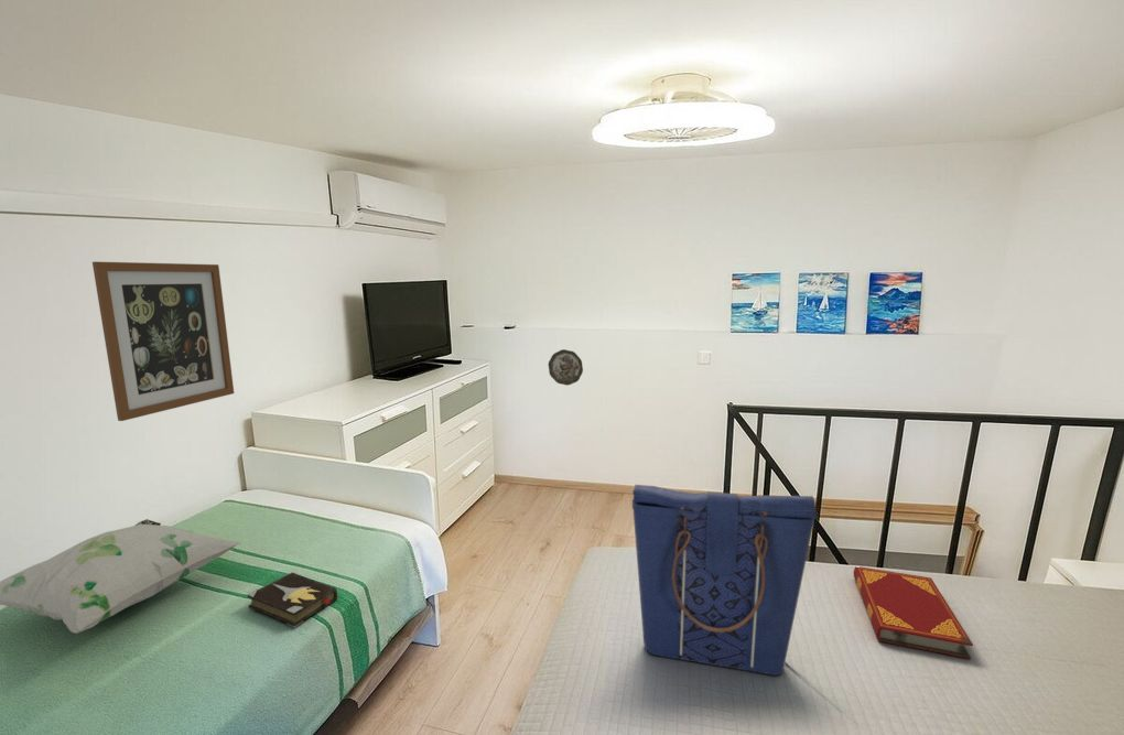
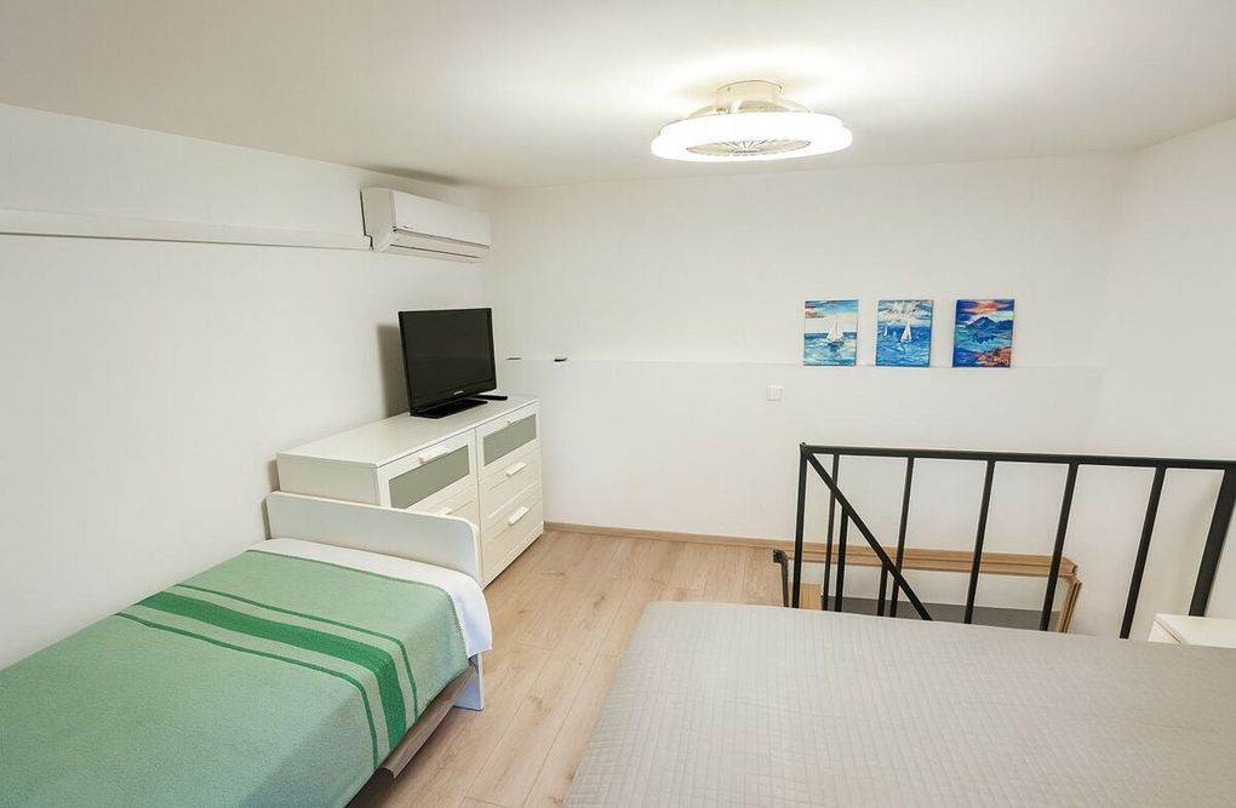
- decorative pillow [0,518,242,635]
- decorative plate [548,348,584,387]
- hardback book [853,565,974,660]
- hardback book [247,571,338,629]
- wall art [91,260,235,422]
- tote bag [631,484,817,677]
